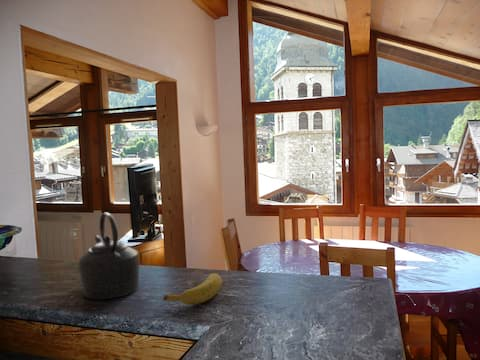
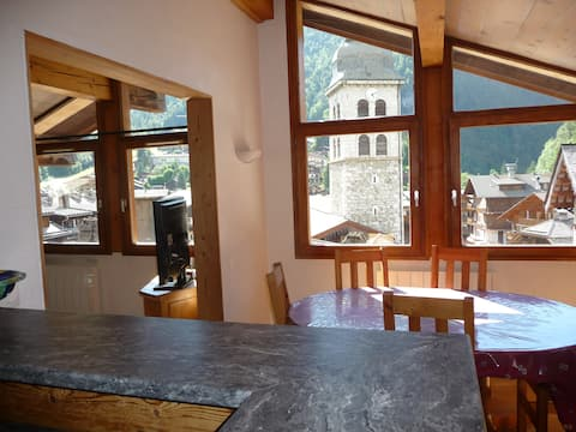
- kettle [78,212,140,300]
- banana [163,272,223,305]
